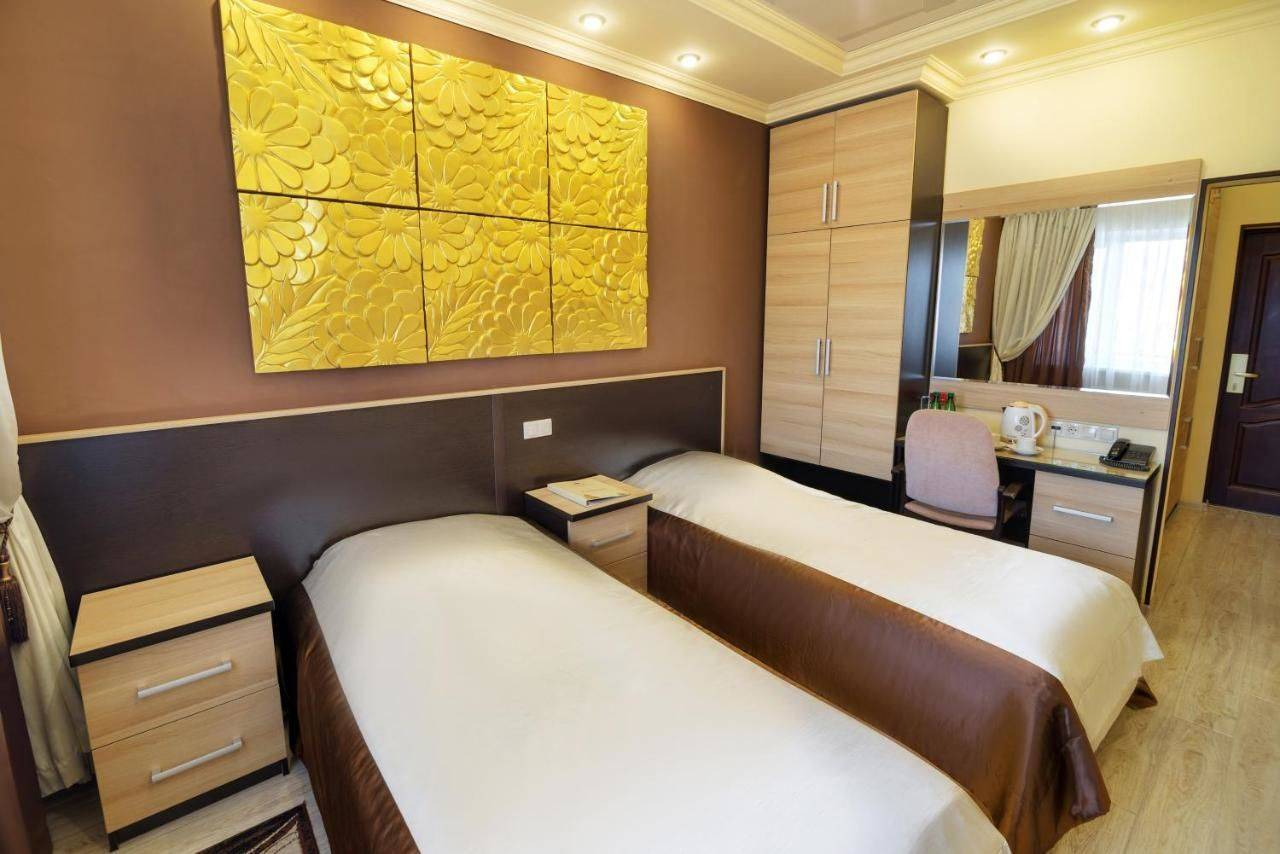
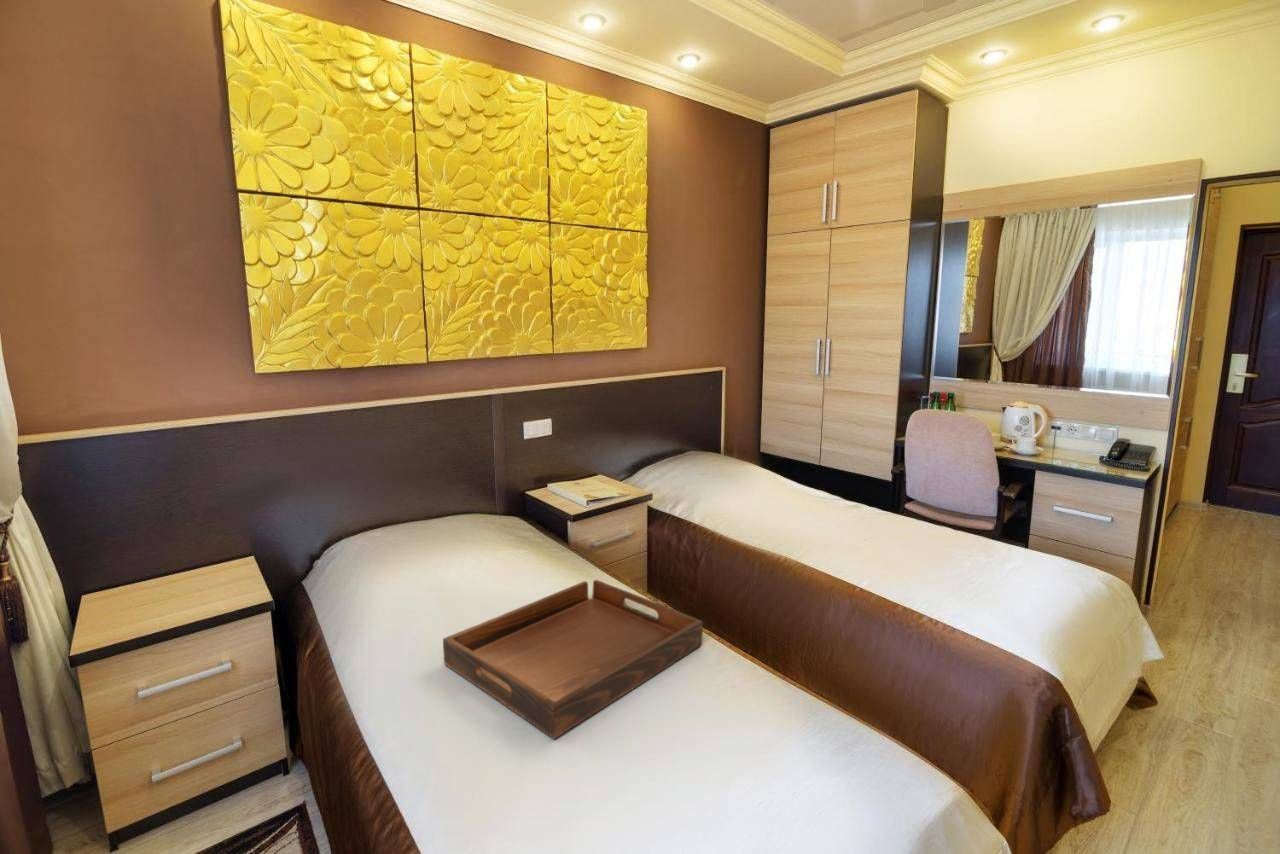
+ serving tray [442,579,704,740]
